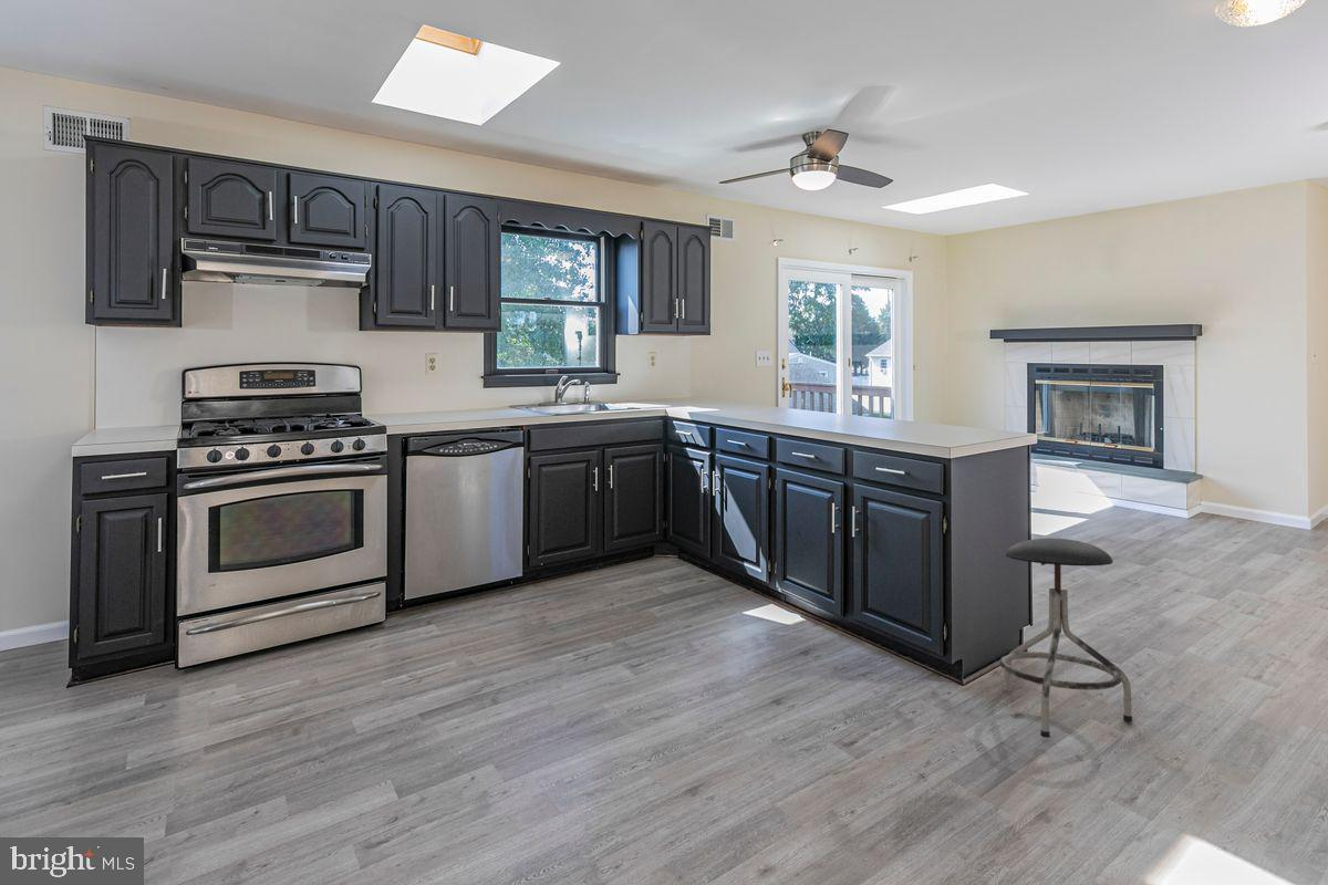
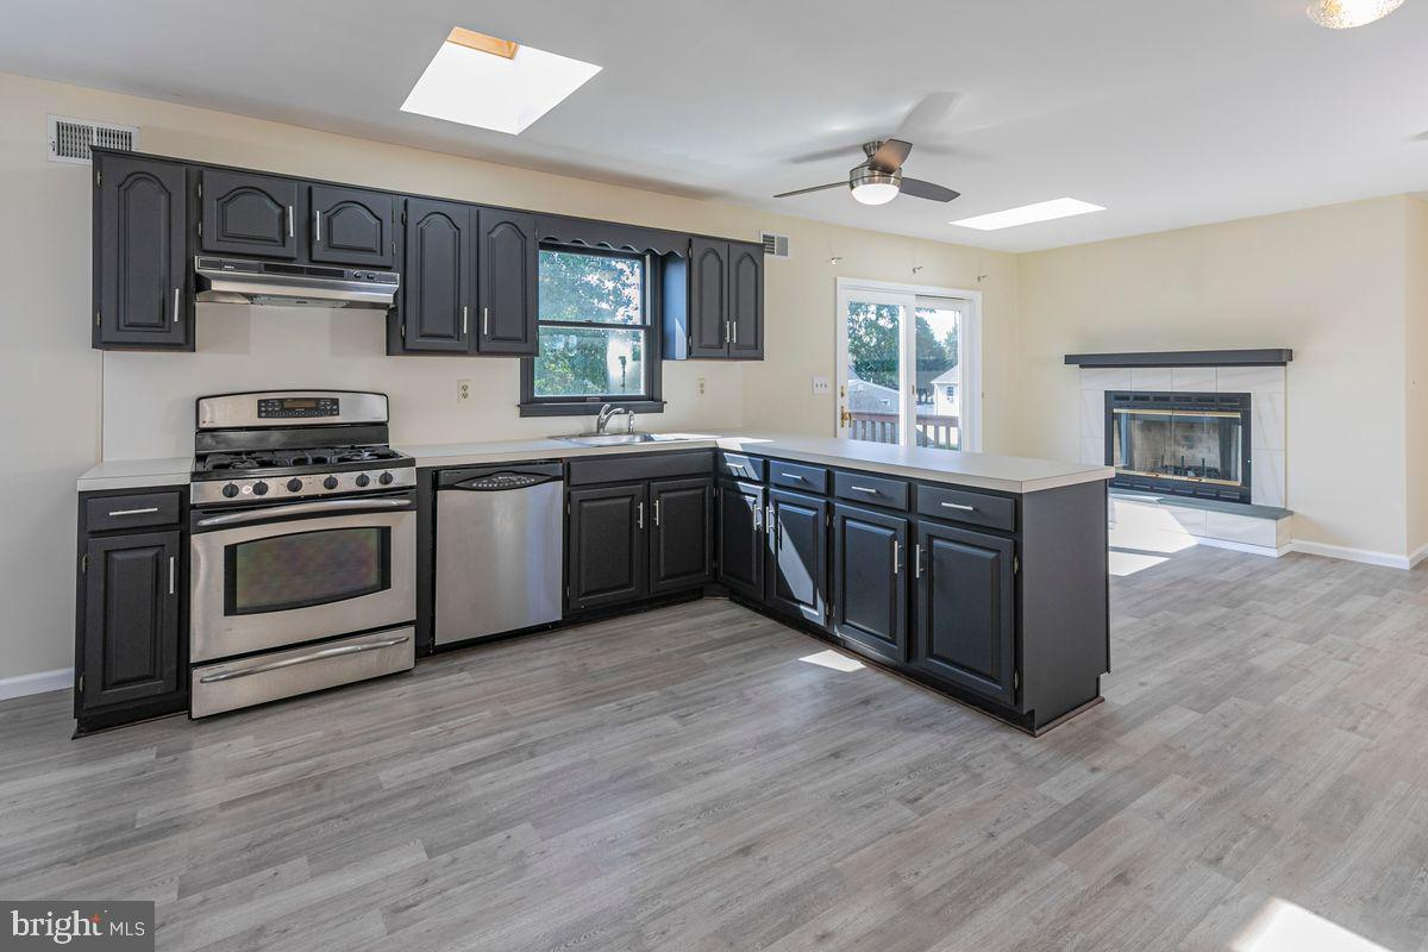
- stool [998,538,1133,739]
